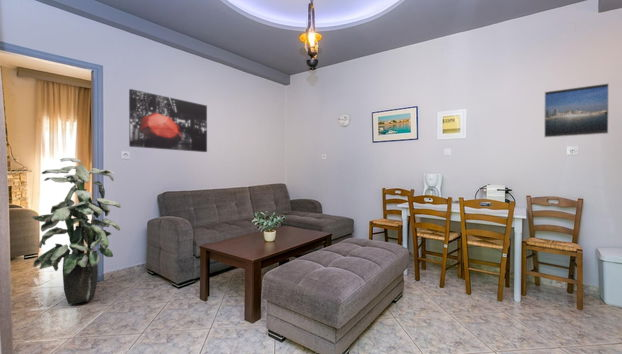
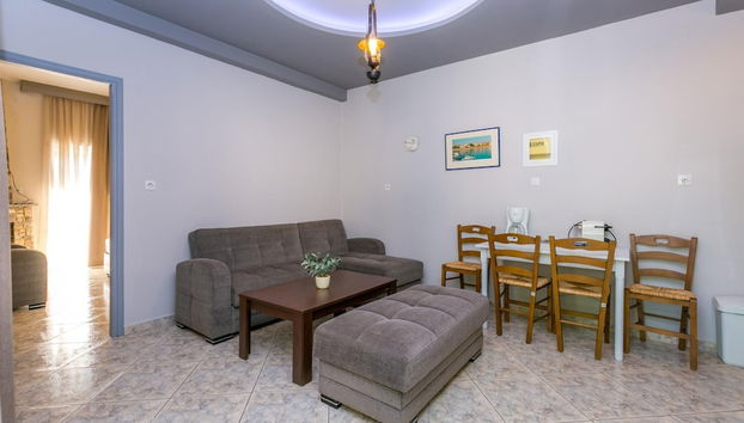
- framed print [543,82,610,139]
- indoor plant [30,157,122,305]
- wall art [128,88,208,153]
